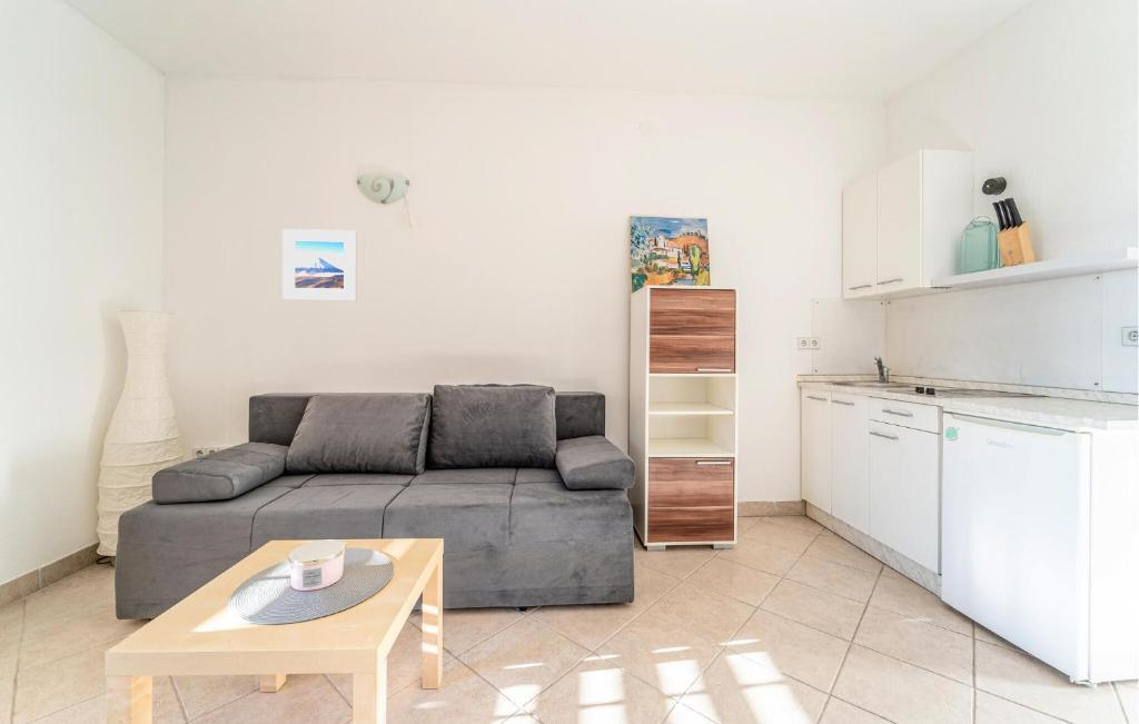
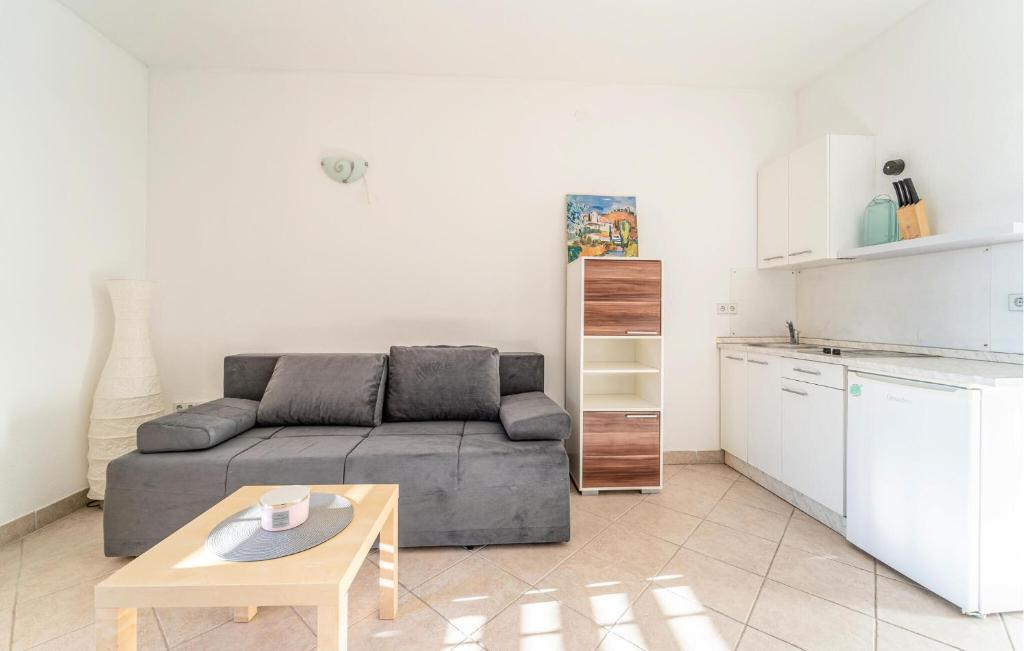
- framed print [281,228,357,301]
